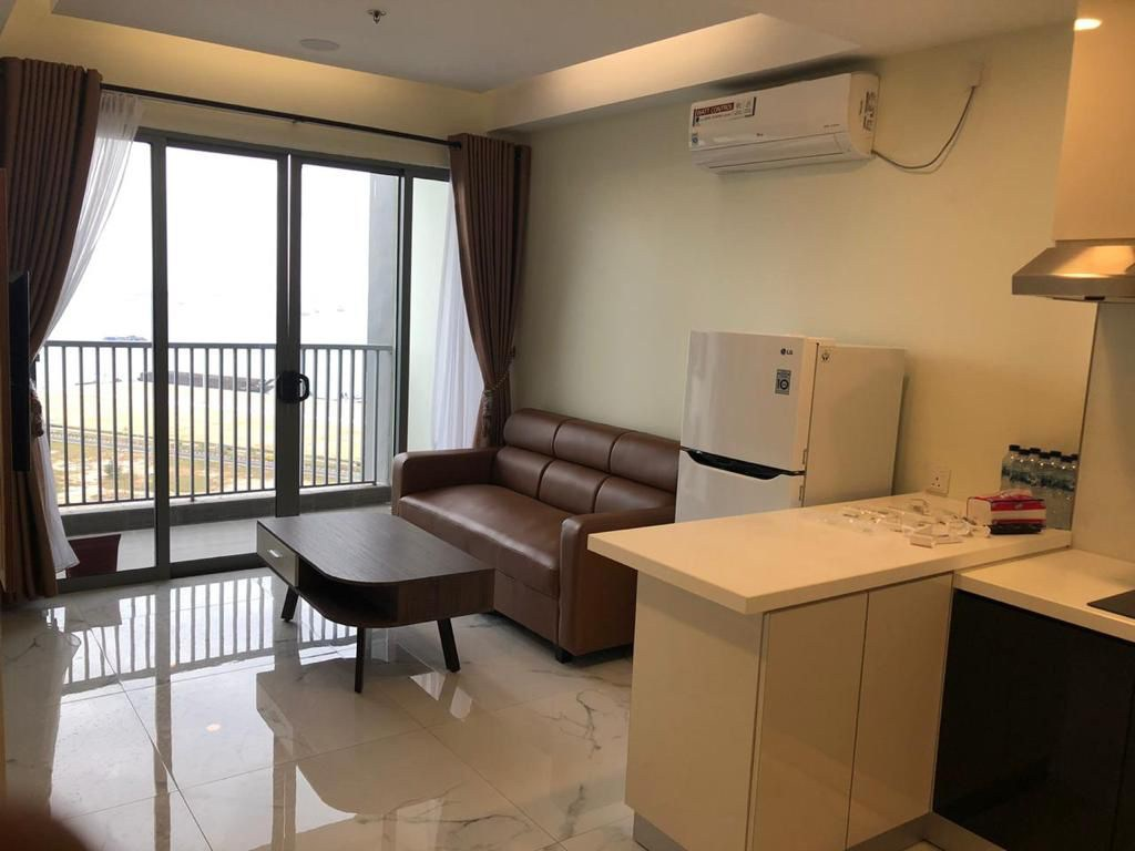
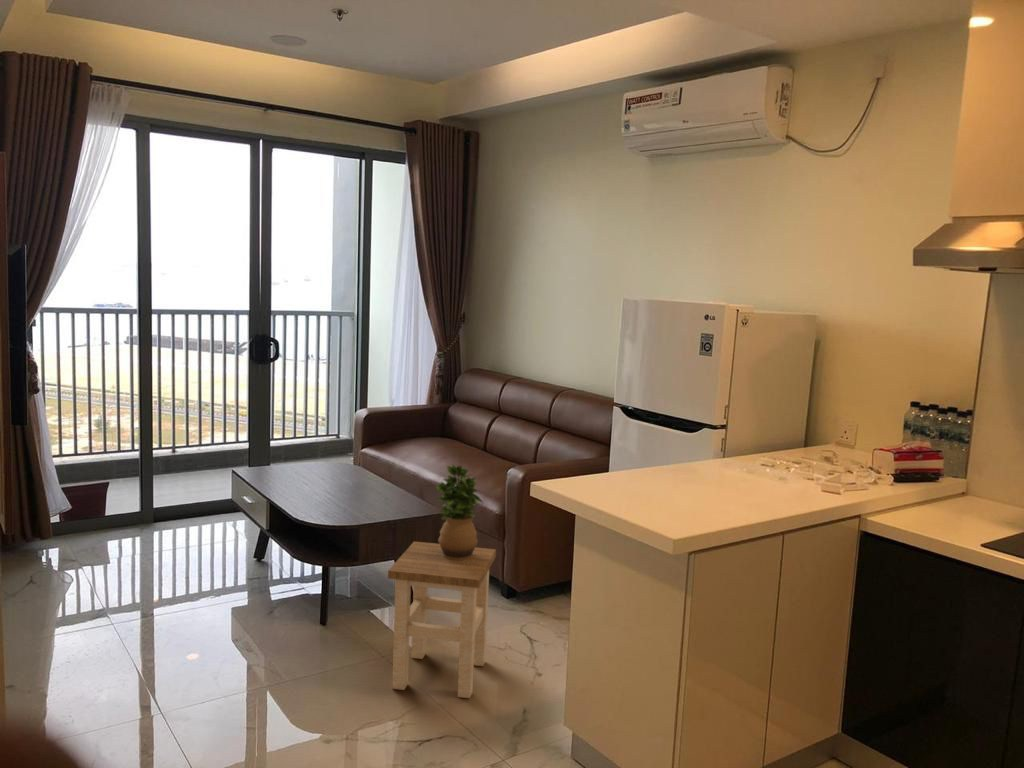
+ potted plant [435,463,484,561]
+ stool [387,540,497,699]
